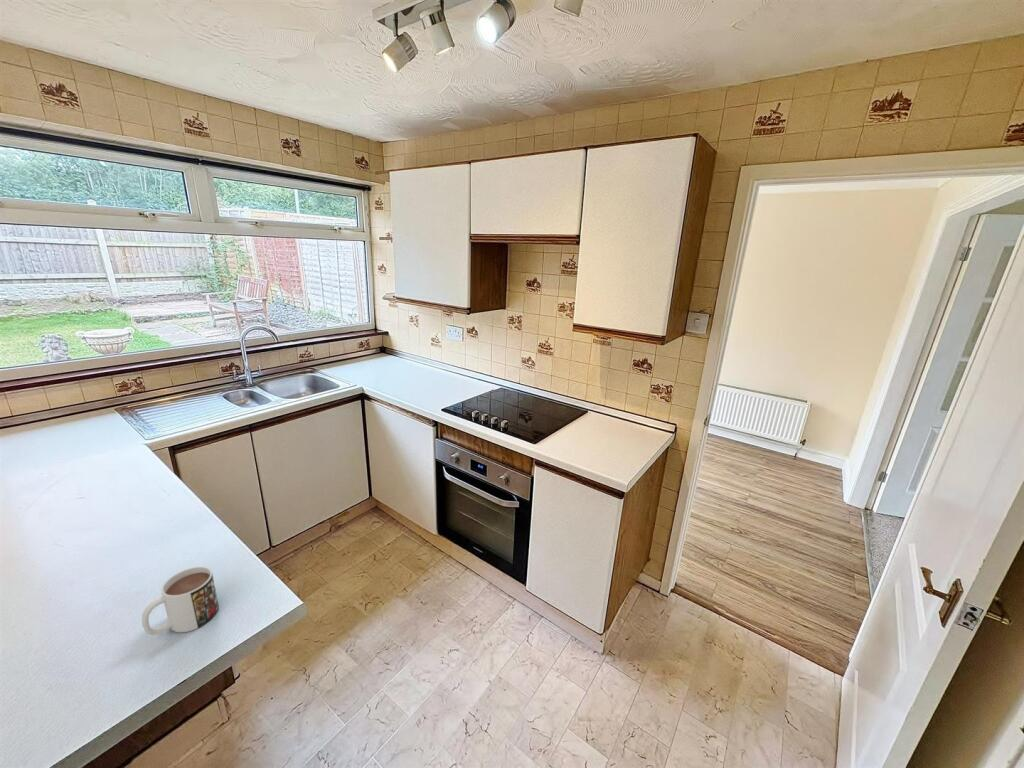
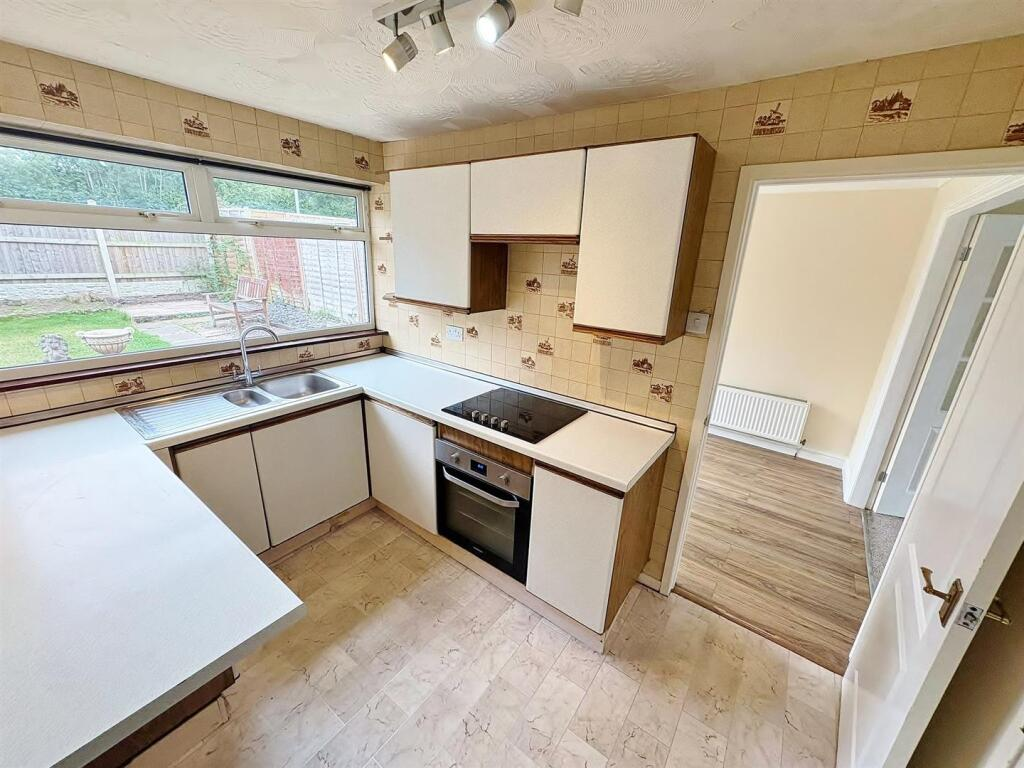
- mug [141,566,220,636]
